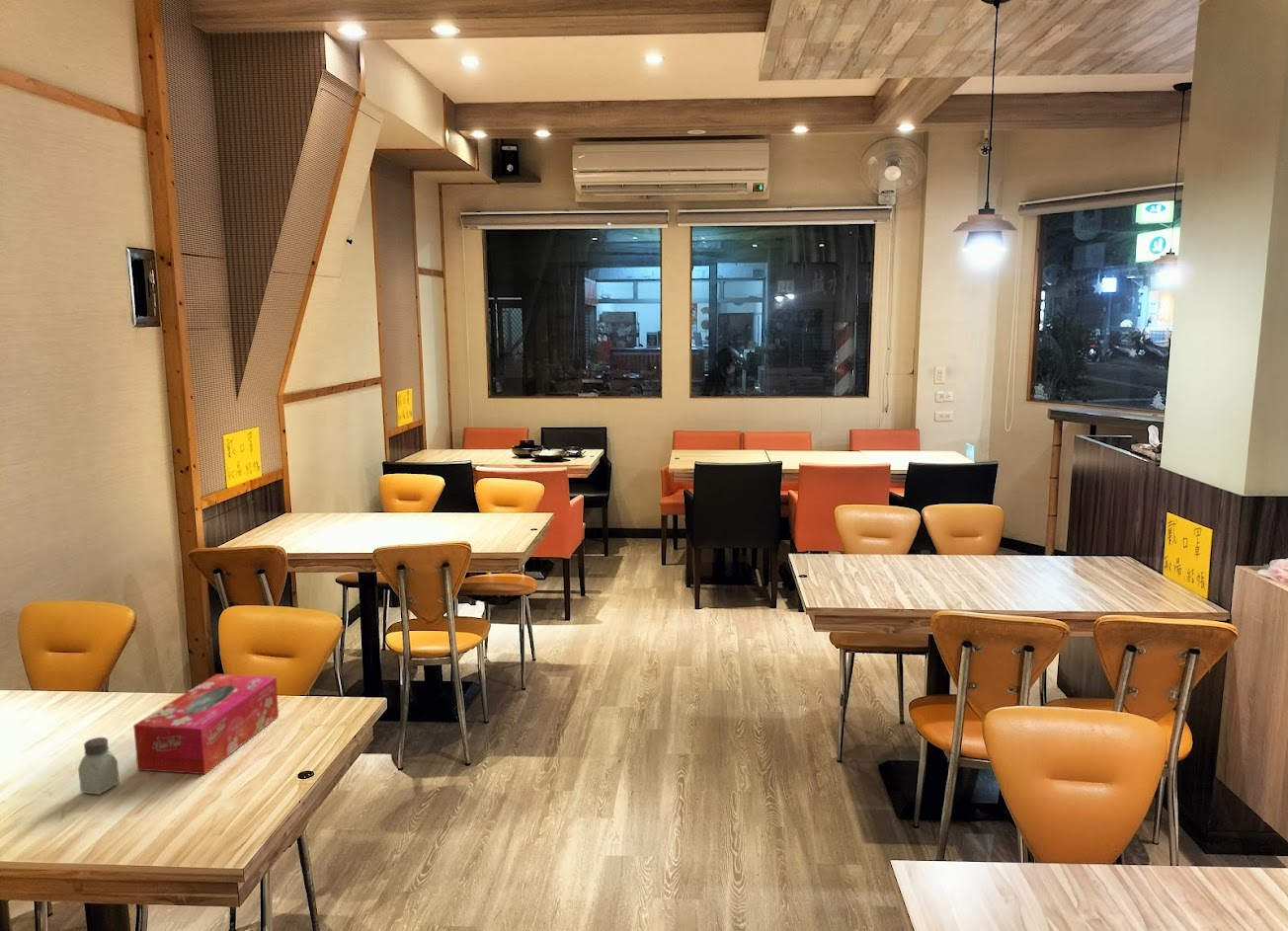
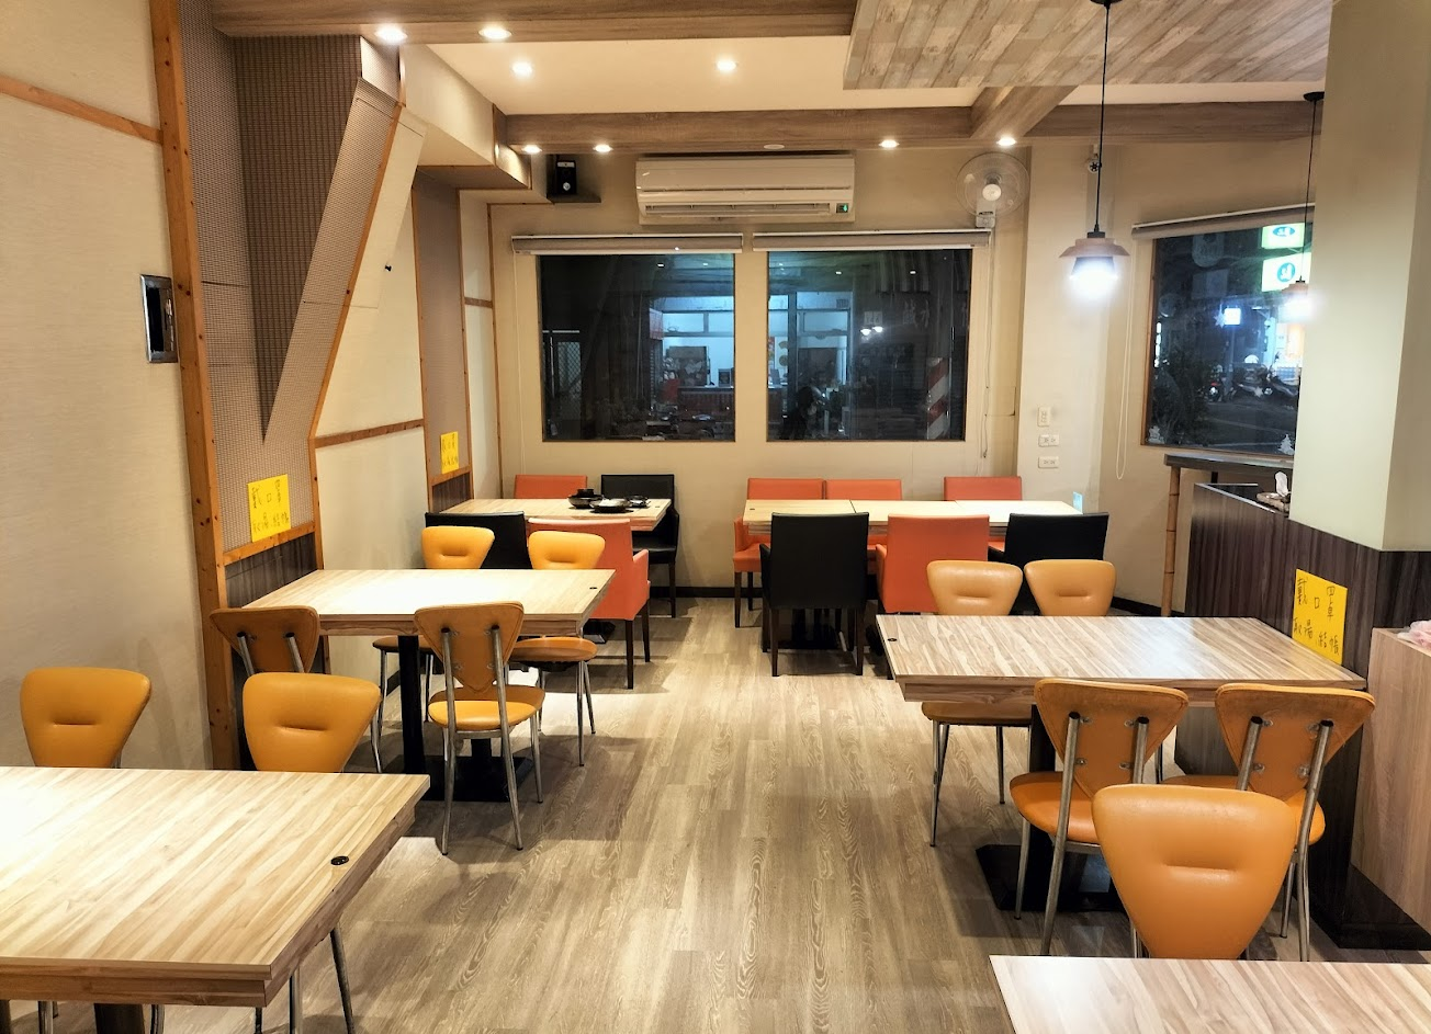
- saltshaker [77,737,121,796]
- tissue box [132,673,280,775]
